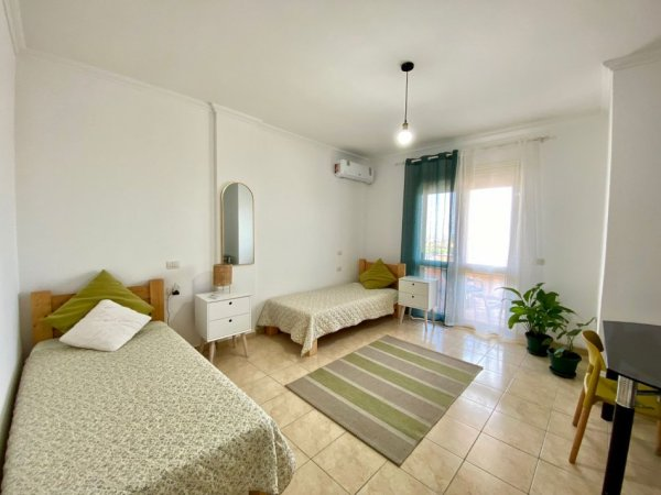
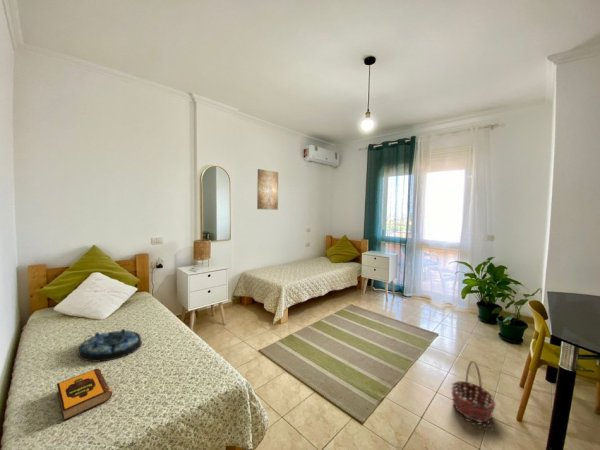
+ wall art [256,168,279,211]
+ basket [450,360,497,424]
+ serving tray [77,328,143,363]
+ hardback book [56,368,113,422]
